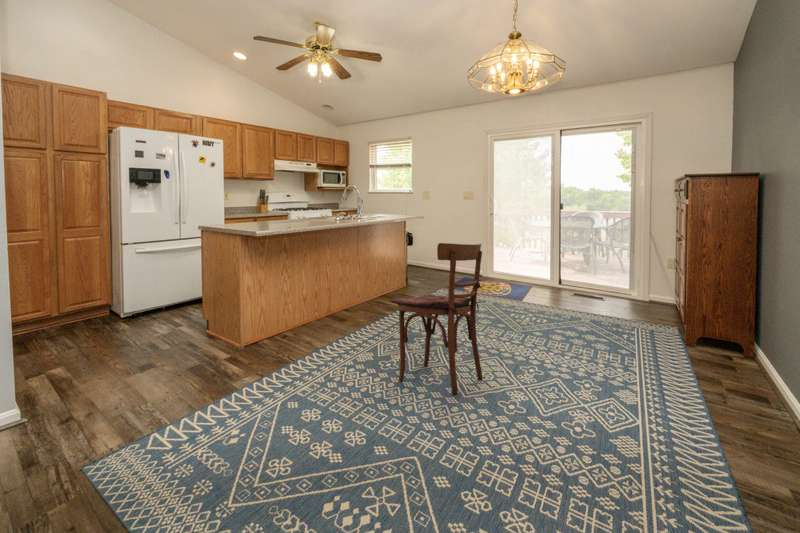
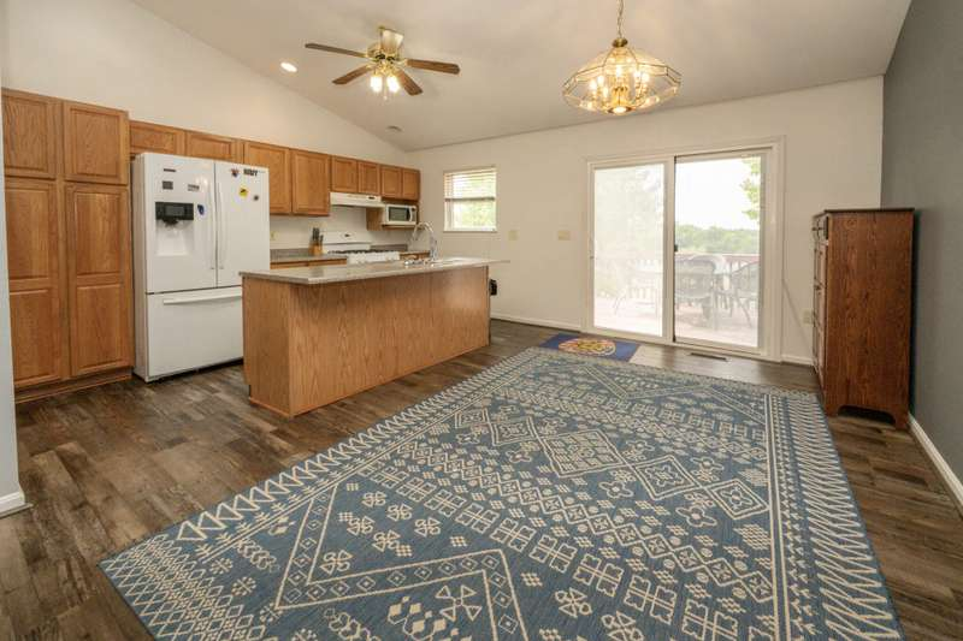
- chair [389,242,484,397]
